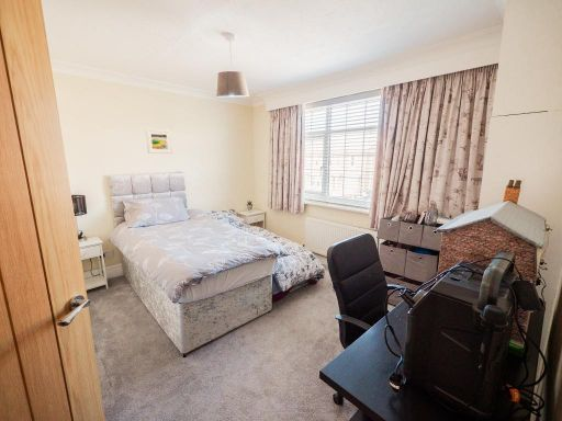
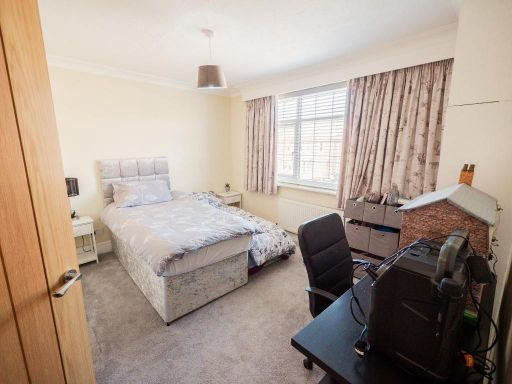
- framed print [145,128,173,155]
